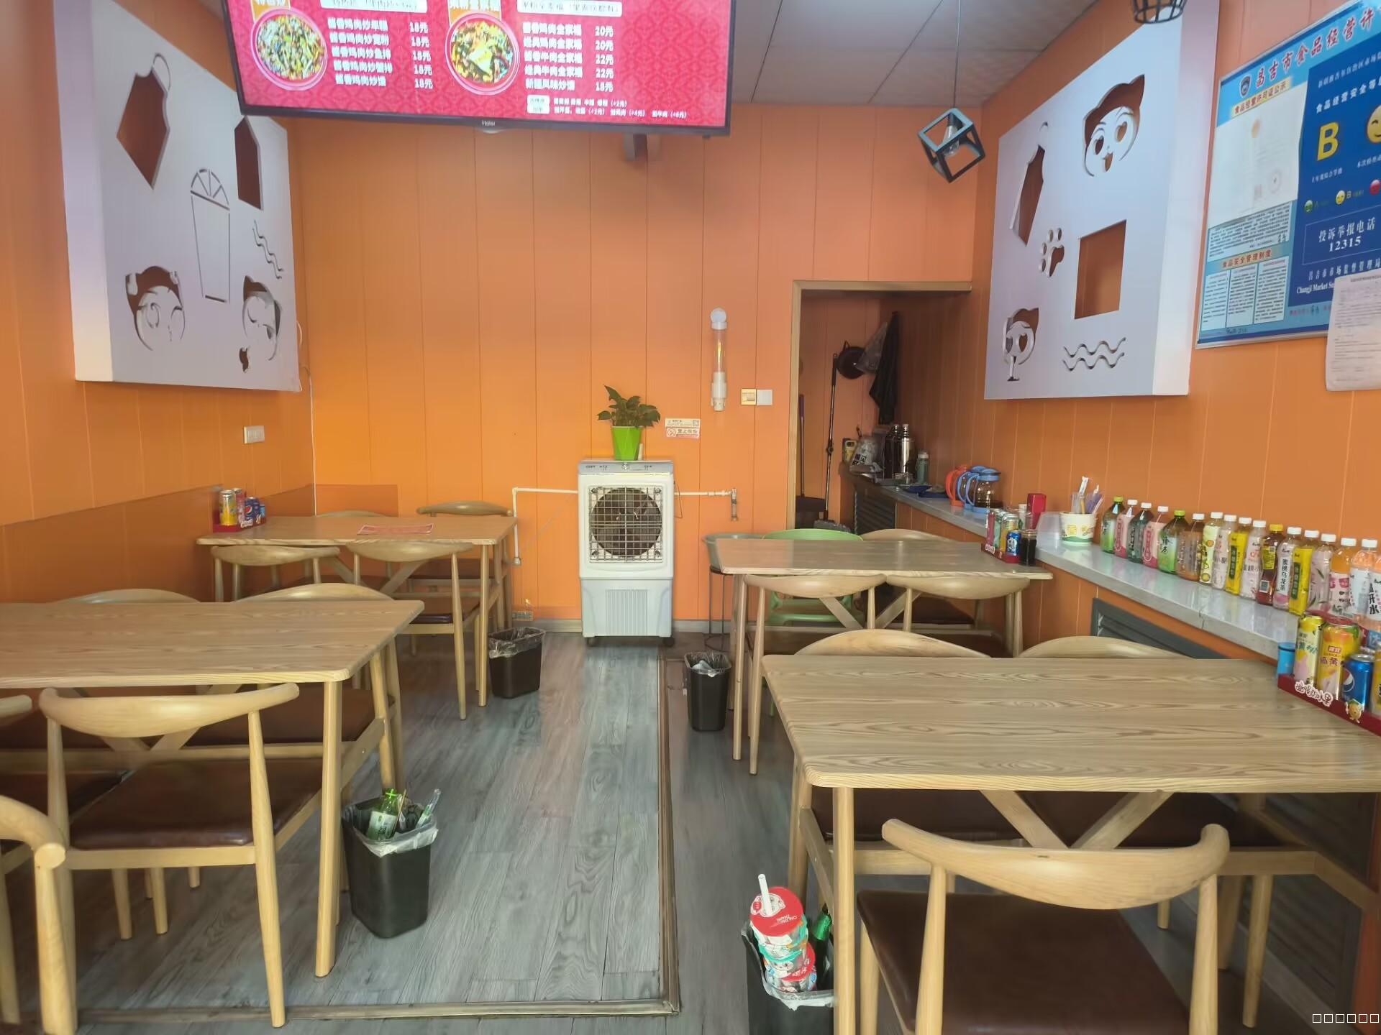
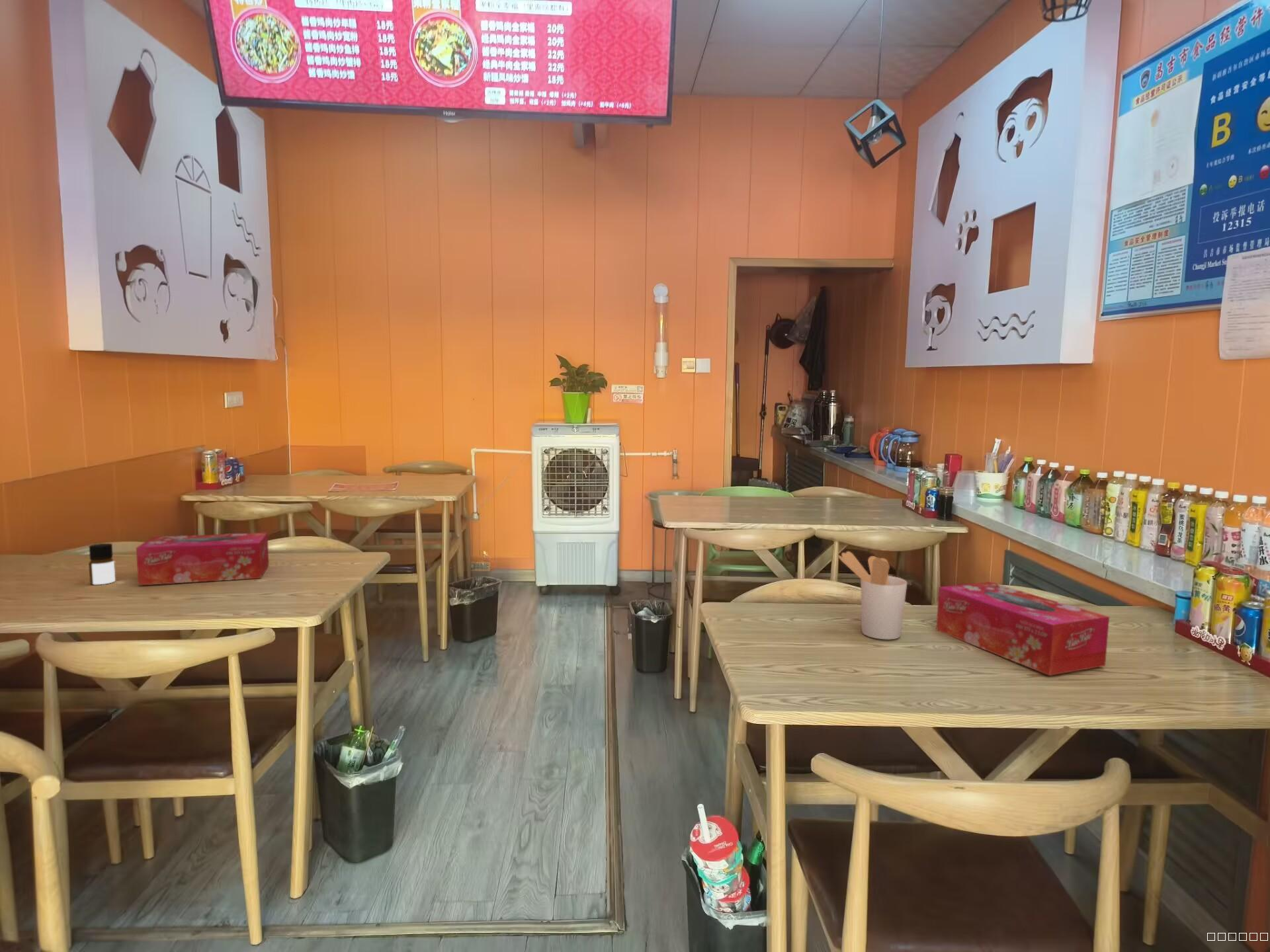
+ bottle [88,543,116,585]
+ tissue box [935,581,1110,676]
+ tissue box [136,532,270,586]
+ utensil holder [837,551,908,640]
